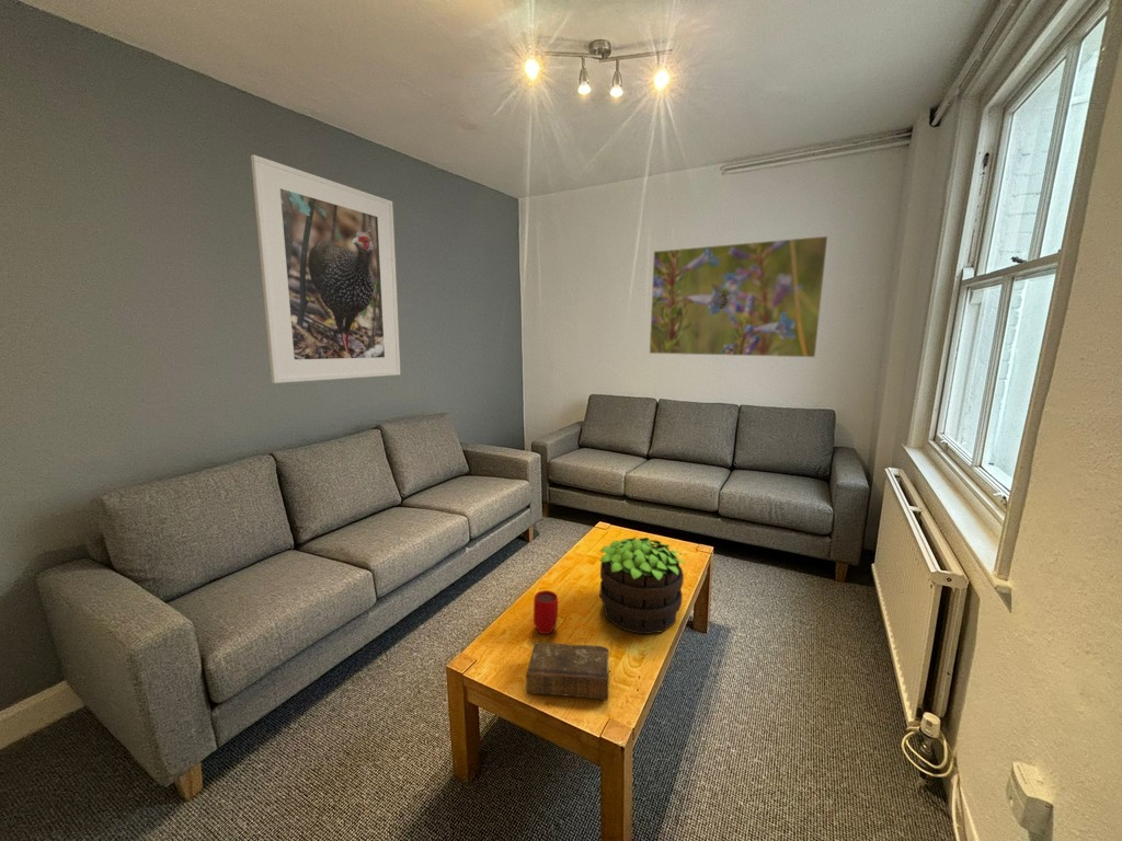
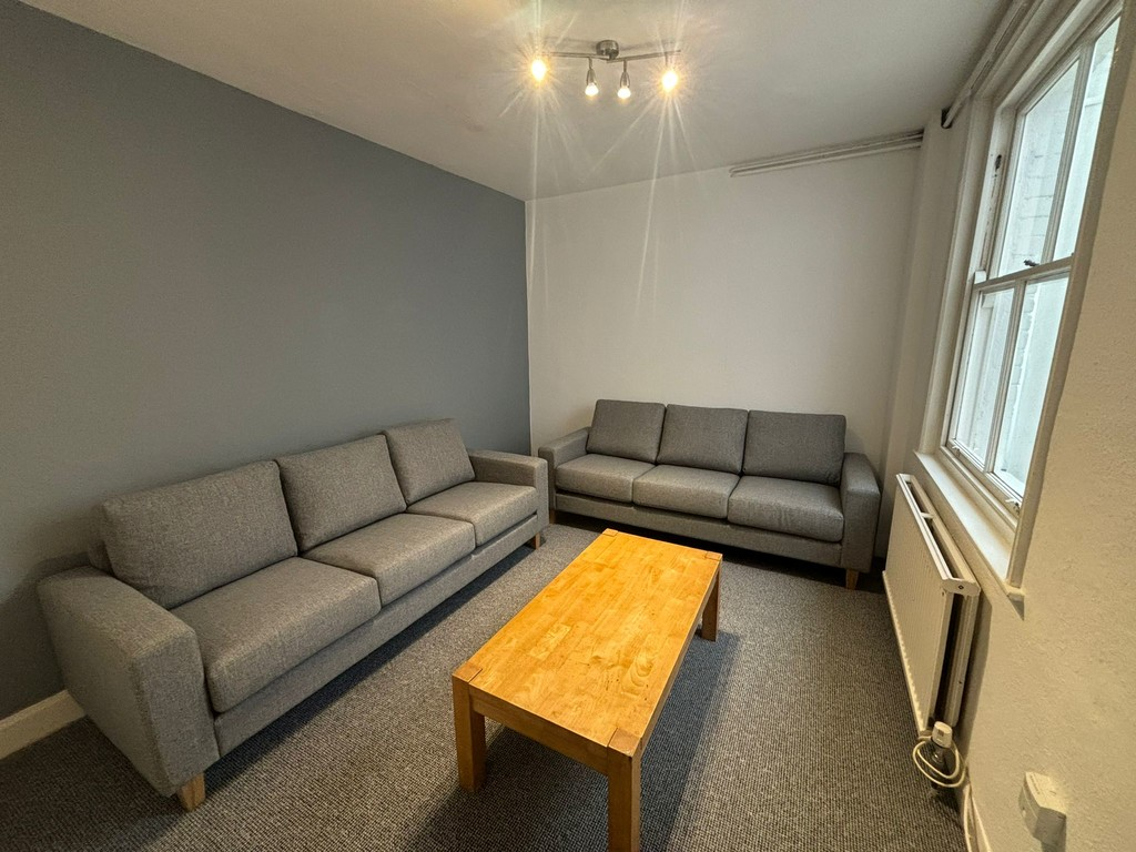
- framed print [250,153,401,384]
- mug [533,589,559,635]
- potted plant [598,535,687,635]
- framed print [649,235,828,358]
- book [525,642,610,702]
